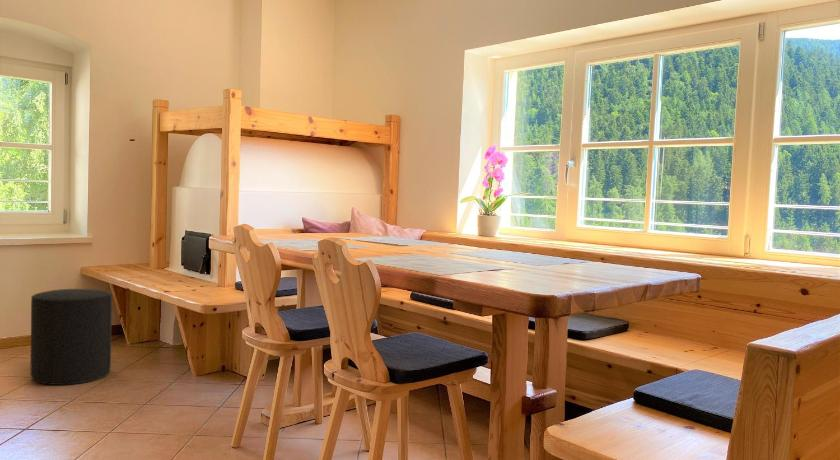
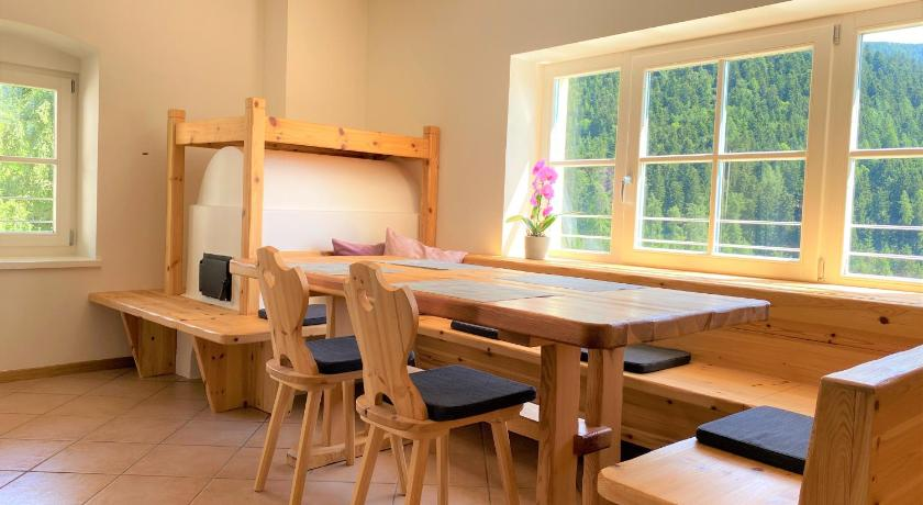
- stool [30,288,113,386]
